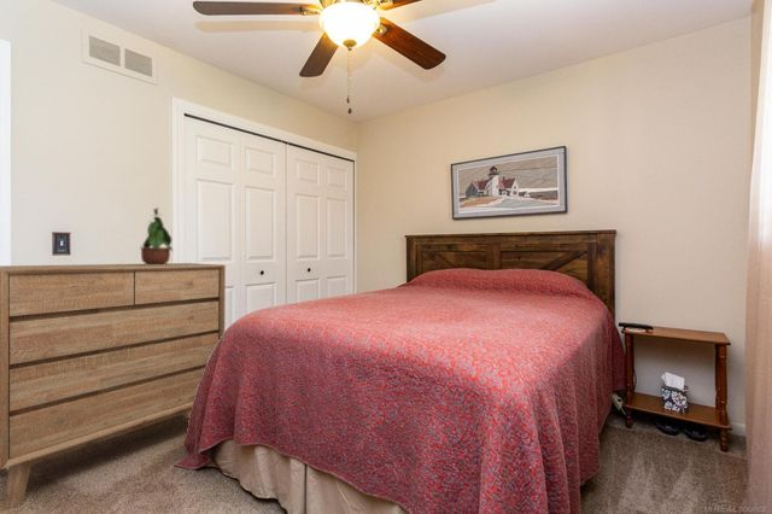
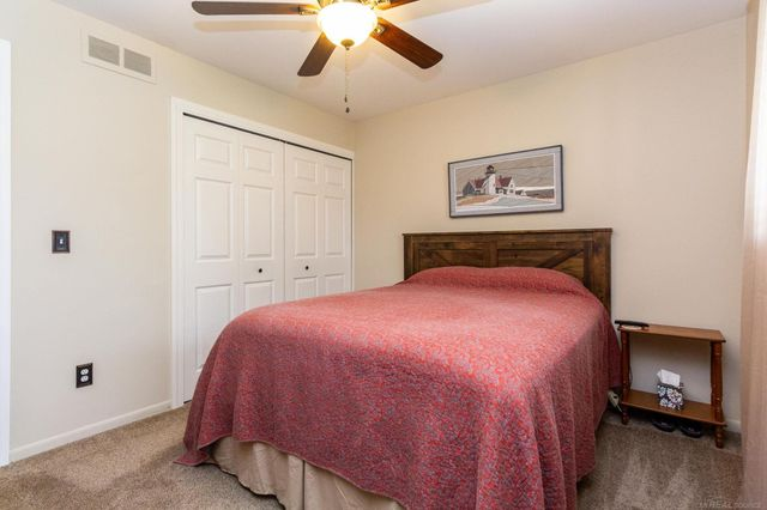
- dresser [0,262,227,512]
- potted plant [140,206,174,265]
